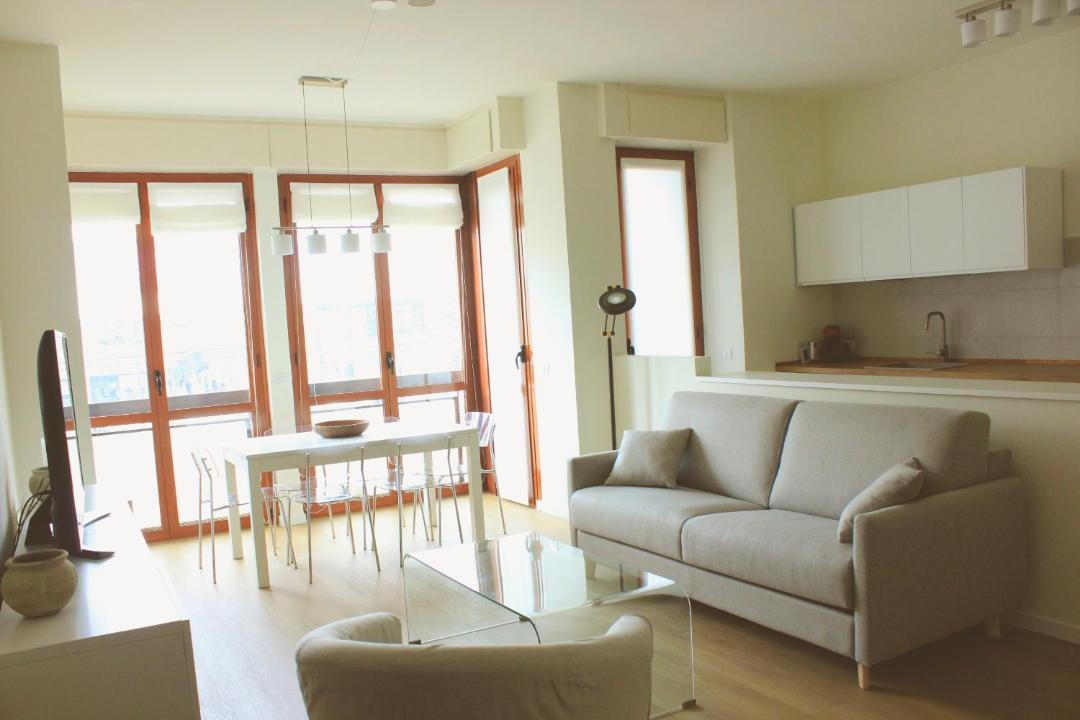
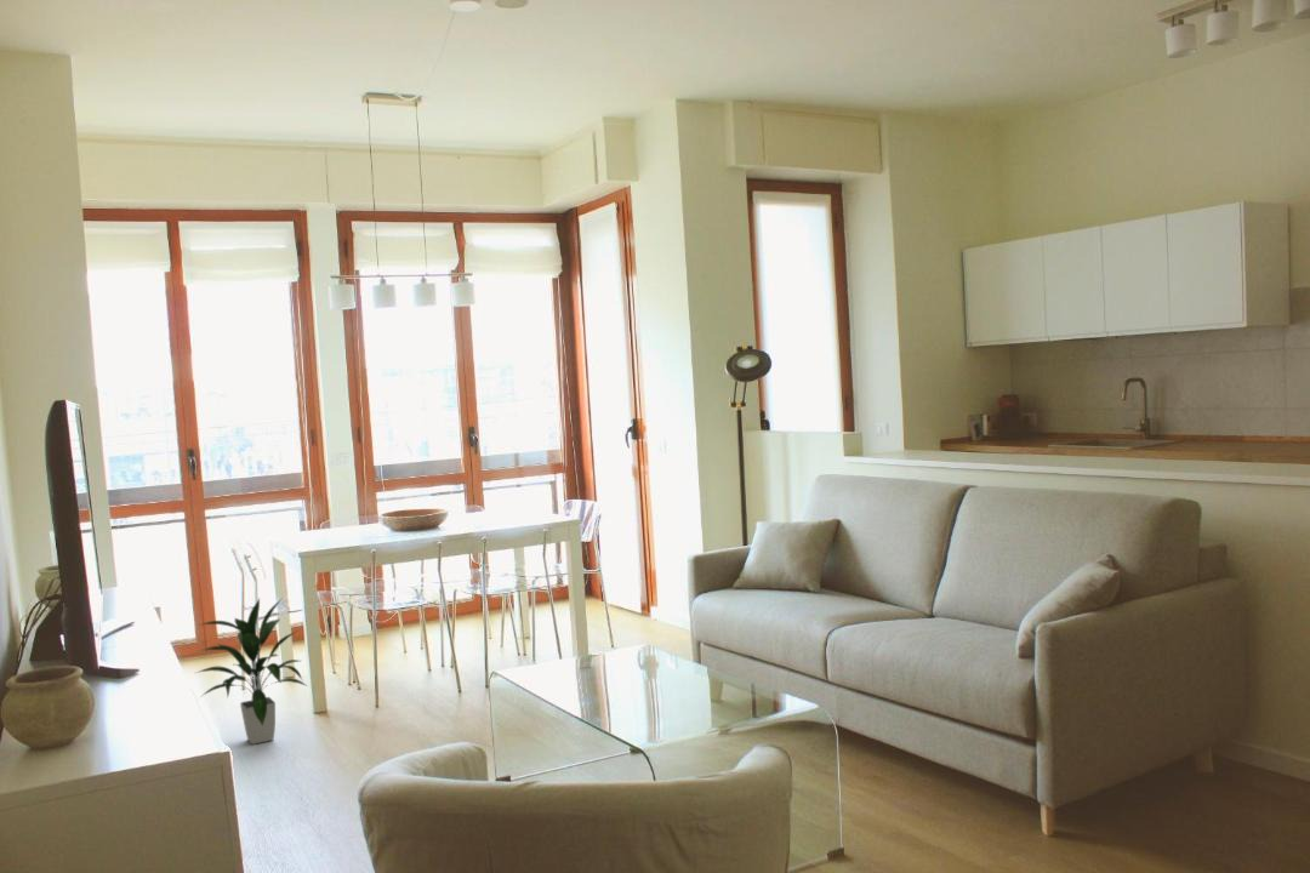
+ indoor plant [195,597,309,746]
